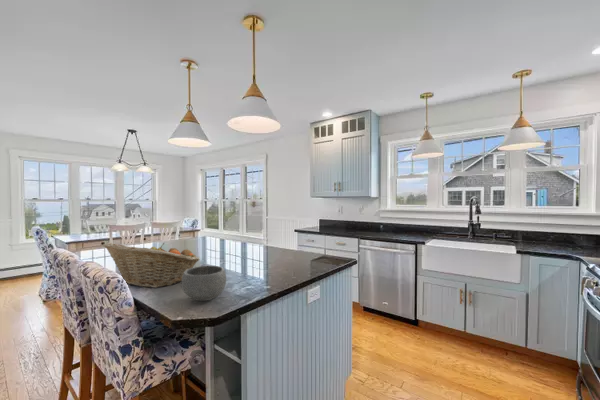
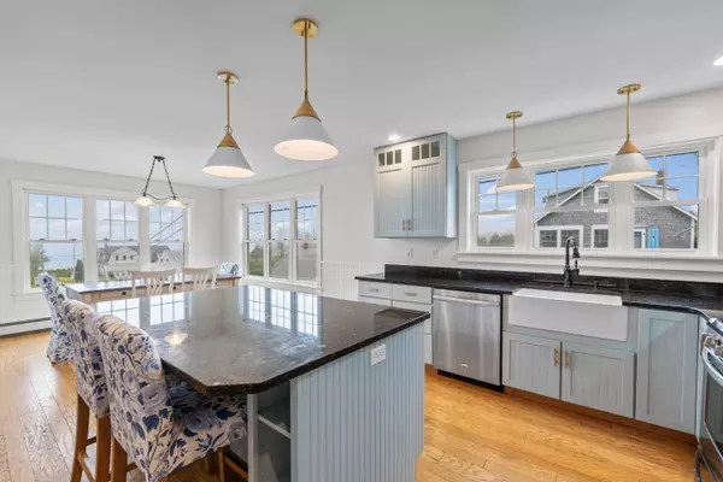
- bowl [180,265,227,302]
- fruit basket [102,242,201,289]
